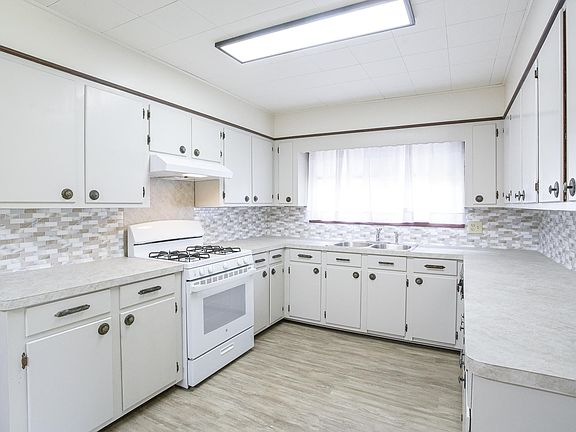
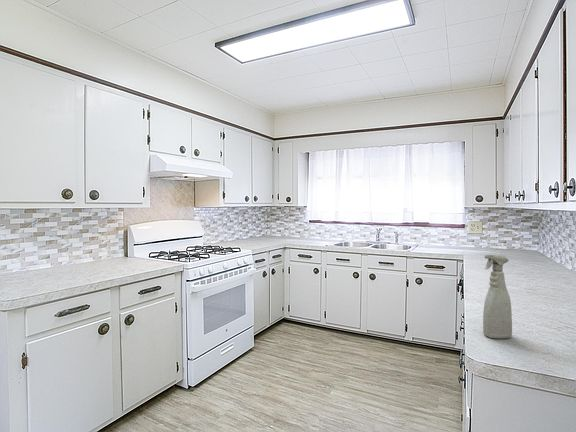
+ spray bottle [482,253,513,339]
